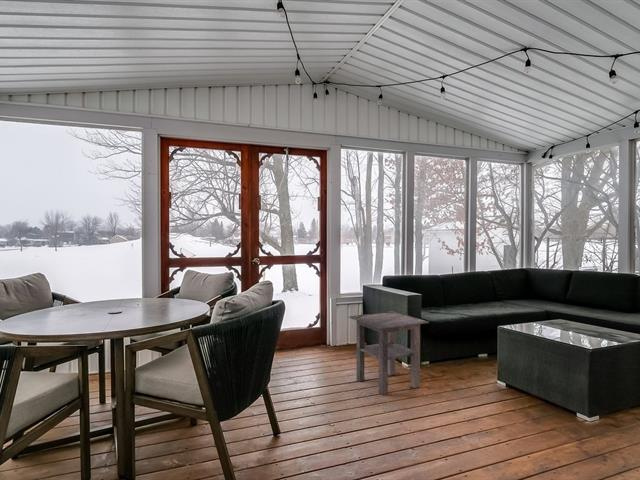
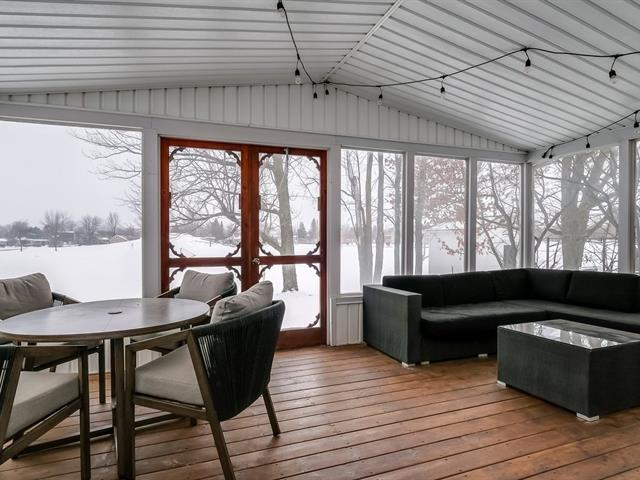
- side table [348,310,430,397]
